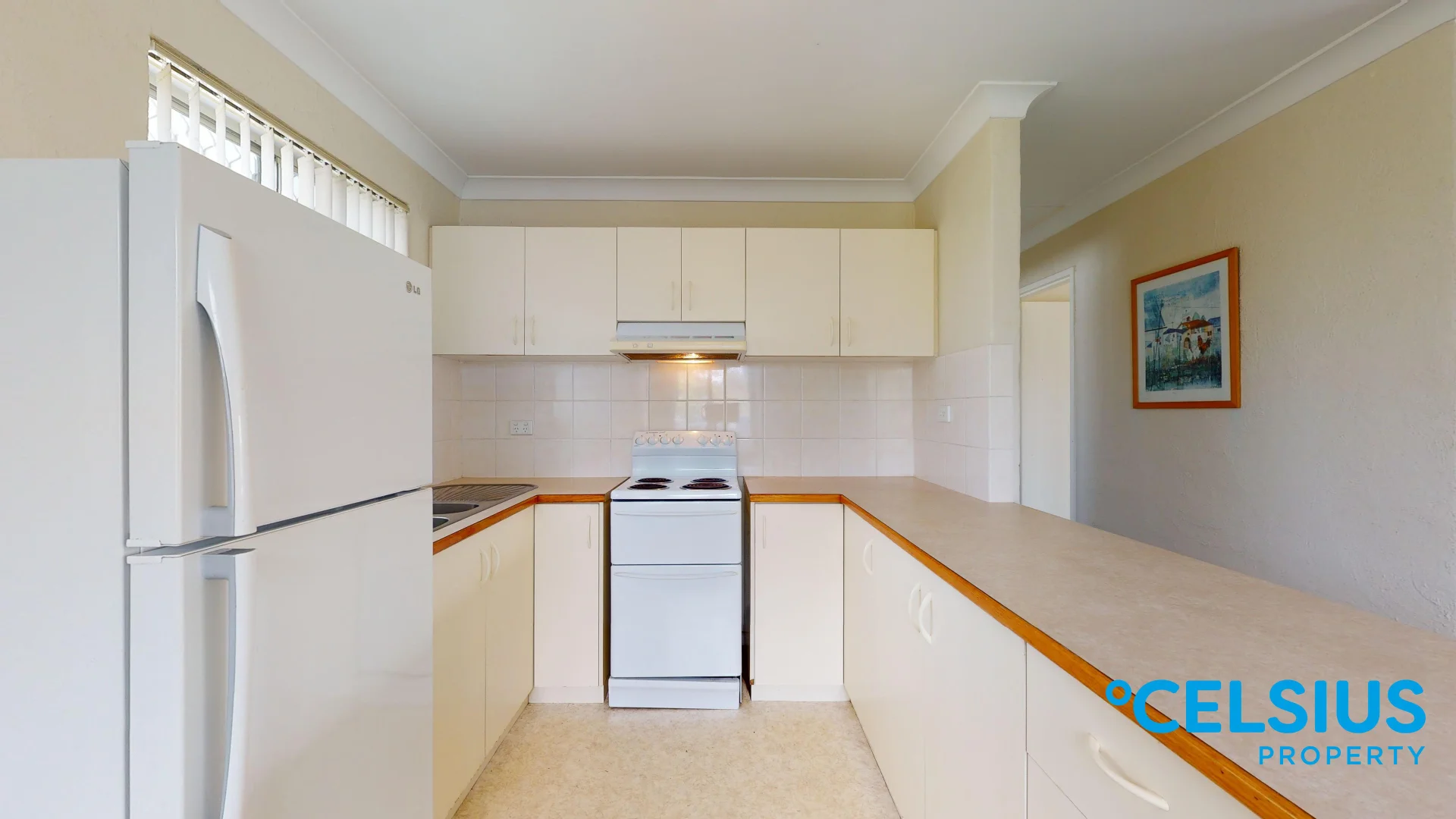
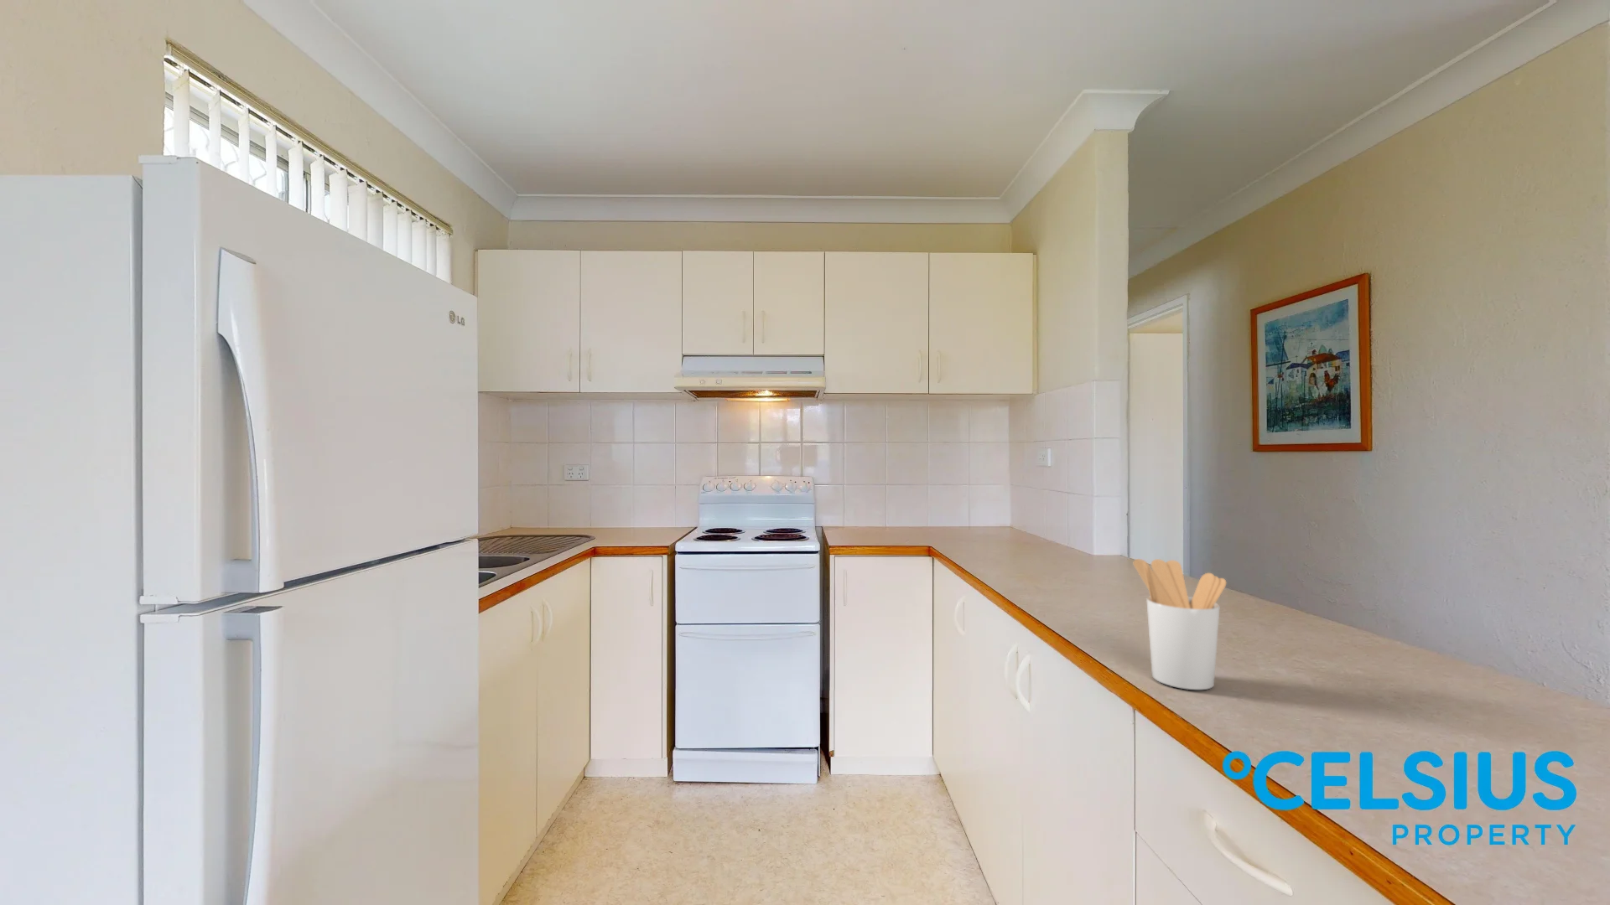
+ utensil holder [1133,558,1227,691]
